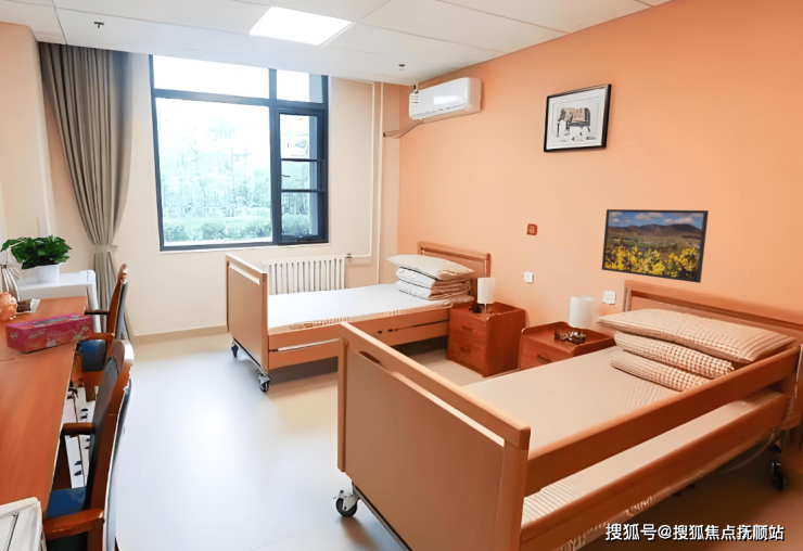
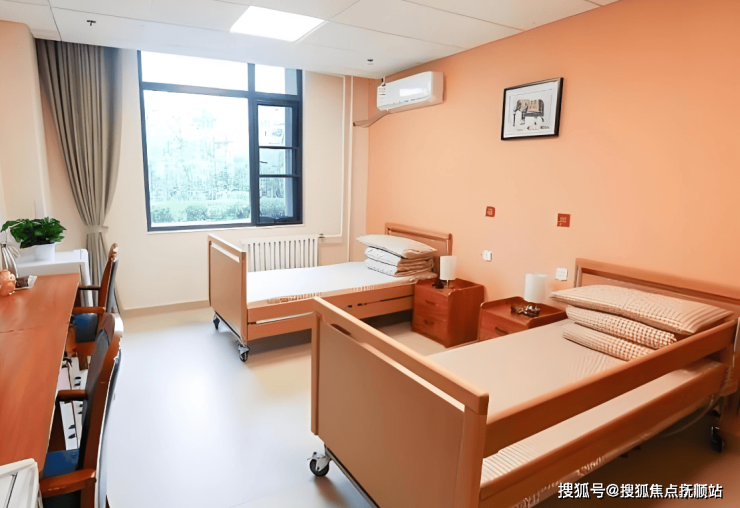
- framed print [601,208,710,284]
- tissue box [4,312,95,354]
